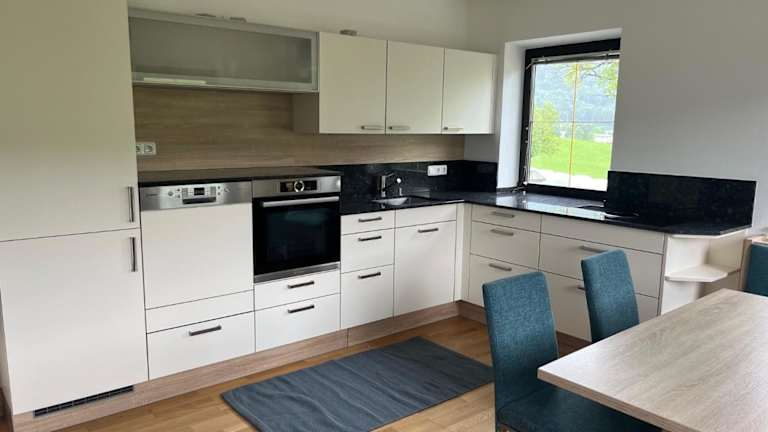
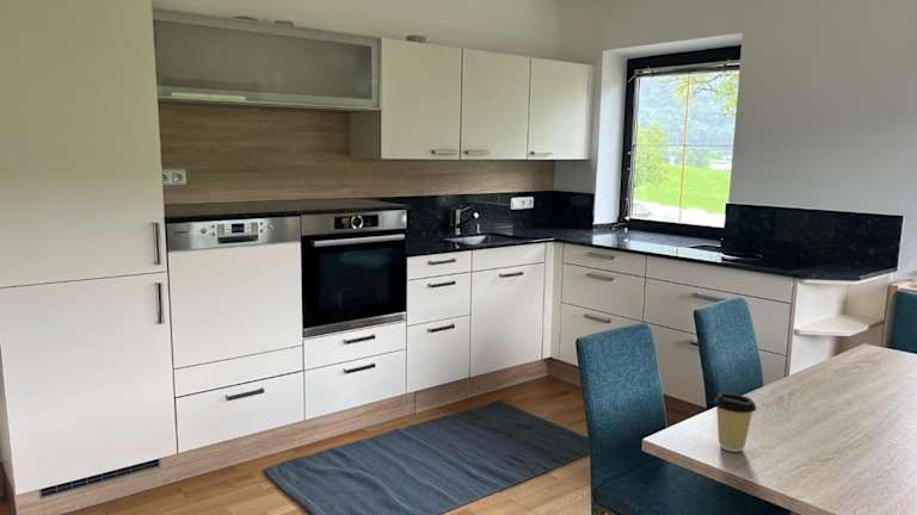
+ coffee cup [713,391,757,453]
